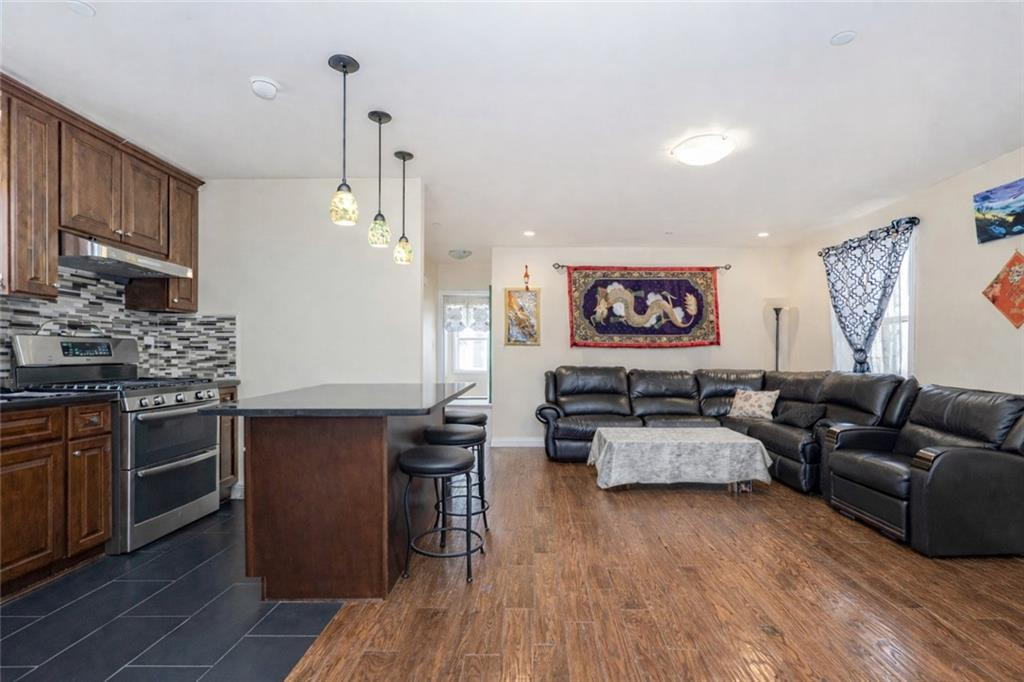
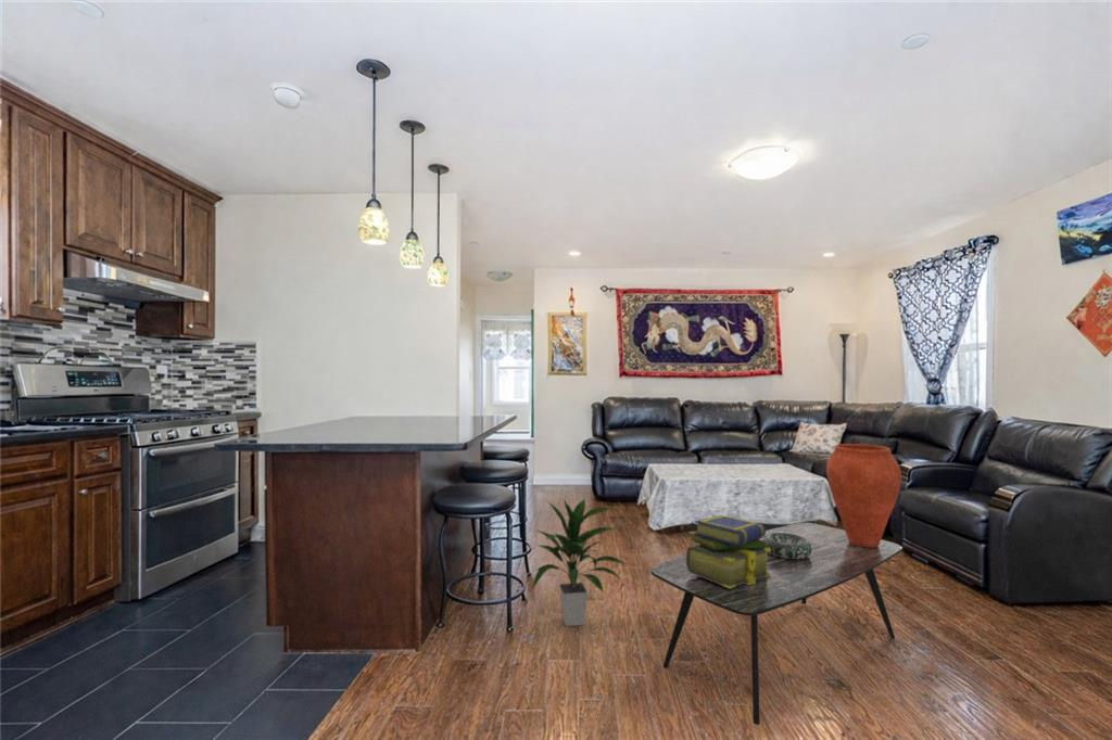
+ coffee table [649,522,904,726]
+ decorative bowl [762,533,812,559]
+ indoor plant [530,497,627,627]
+ stack of books [685,514,771,588]
+ vase [825,443,902,547]
